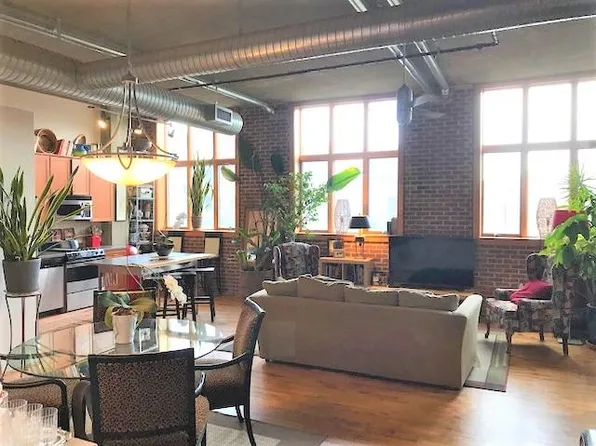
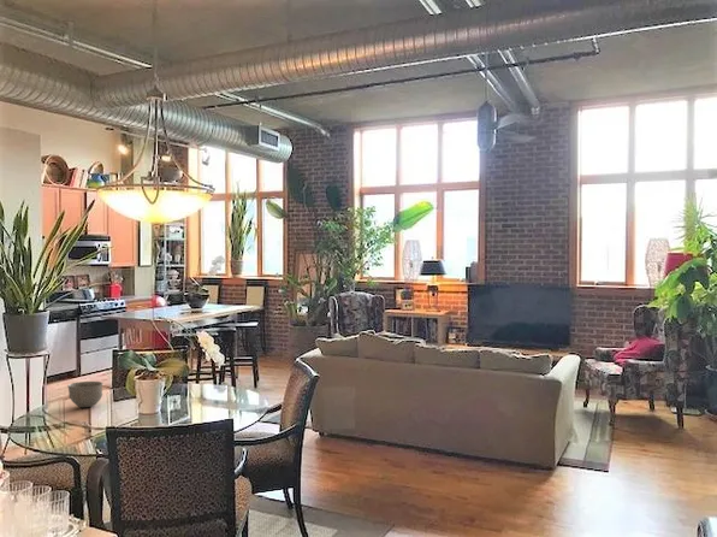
+ bowl [66,380,105,408]
